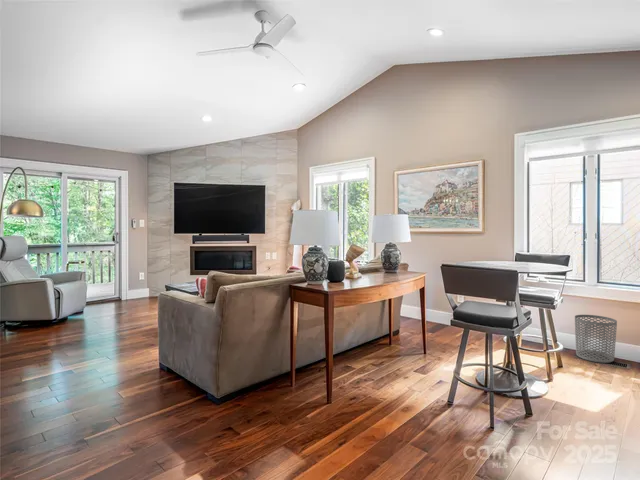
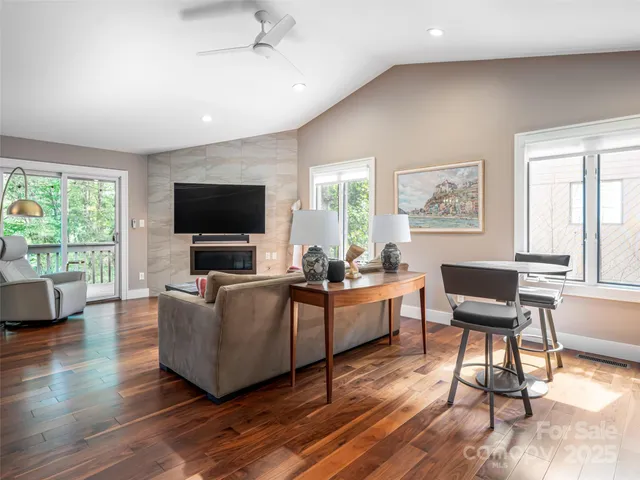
- waste bin [574,314,618,364]
